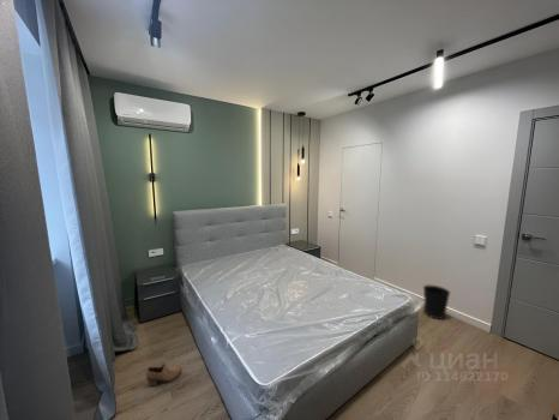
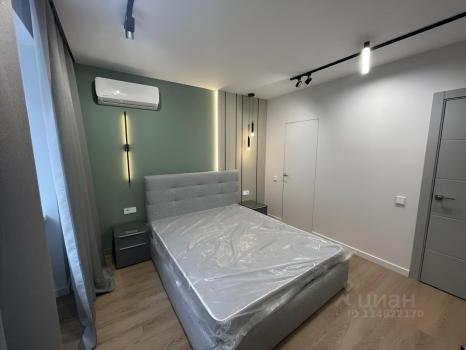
- shoe [145,361,182,388]
- wastebasket [422,284,451,320]
